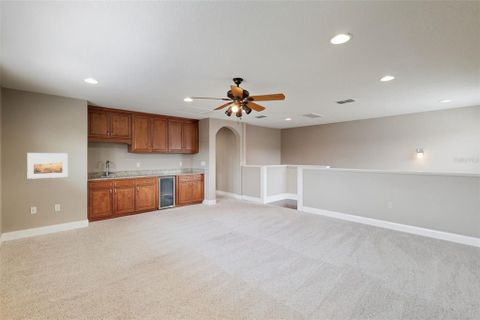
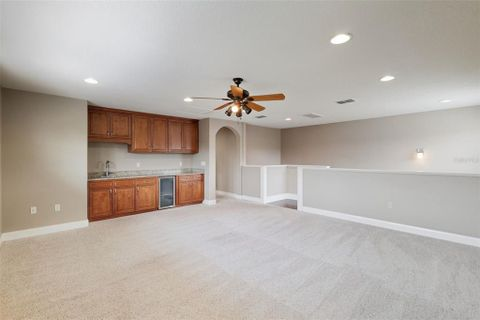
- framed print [26,152,69,180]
